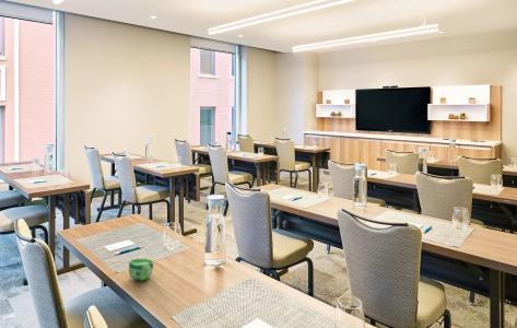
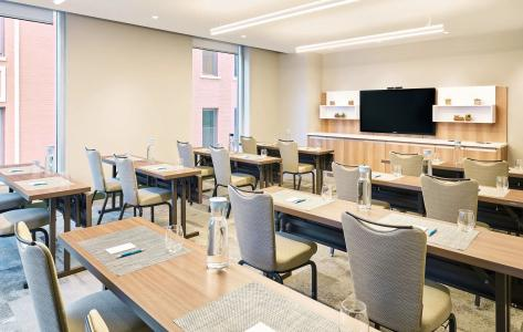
- cup [128,258,155,281]
